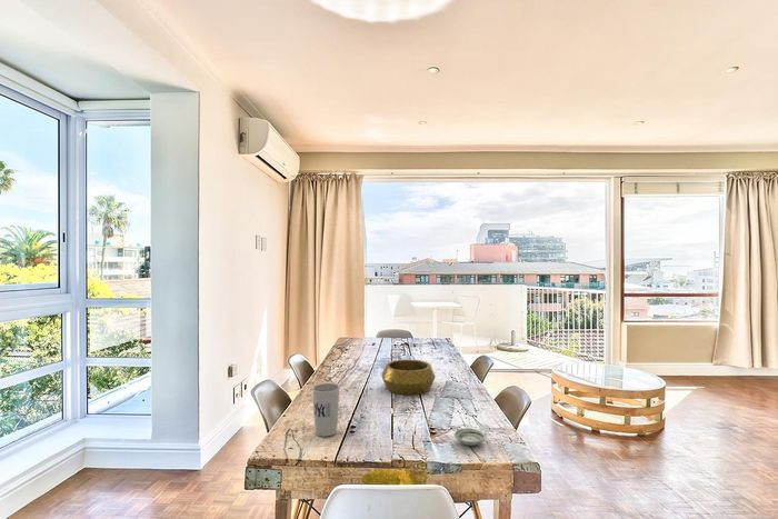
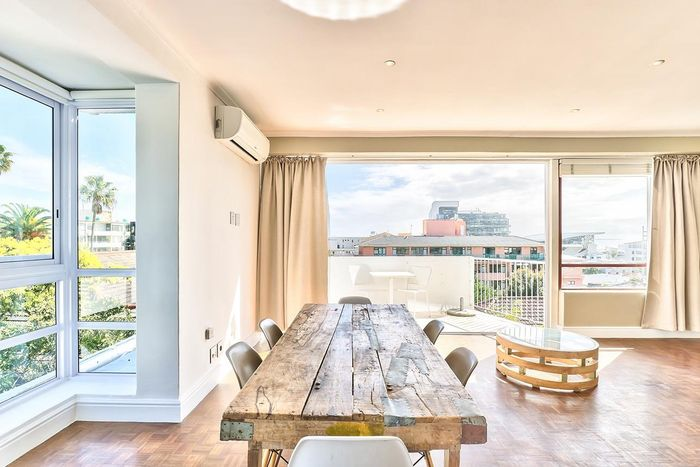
- saucer [453,427,486,447]
- cup [311,382,340,438]
- decorative bowl [380,359,437,396]
